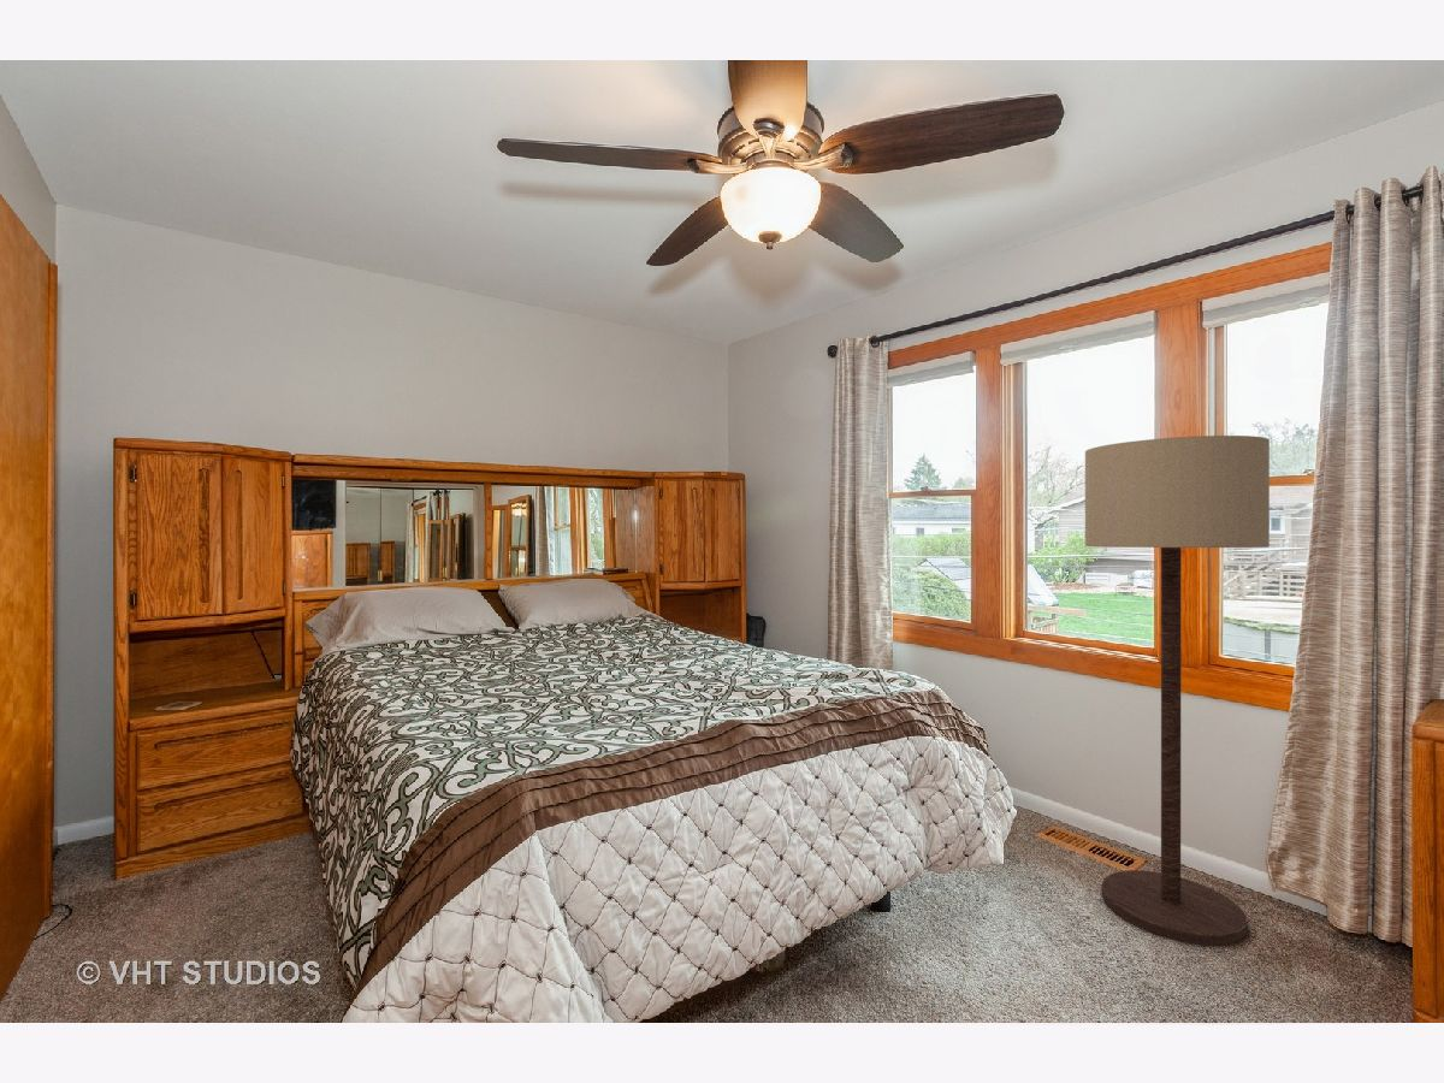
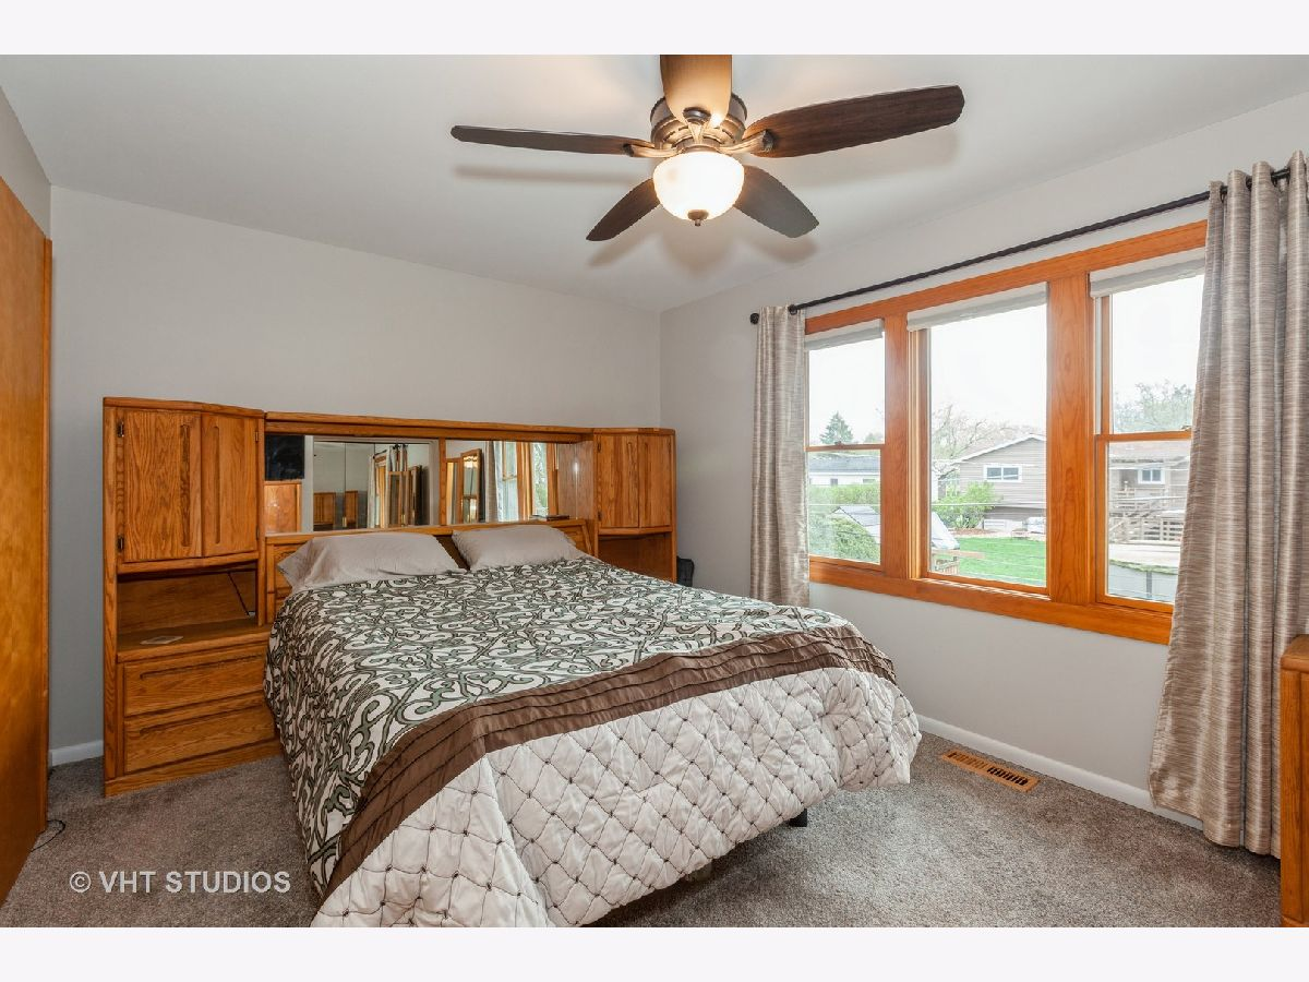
- floor lamp [1084,434,1271,947]
